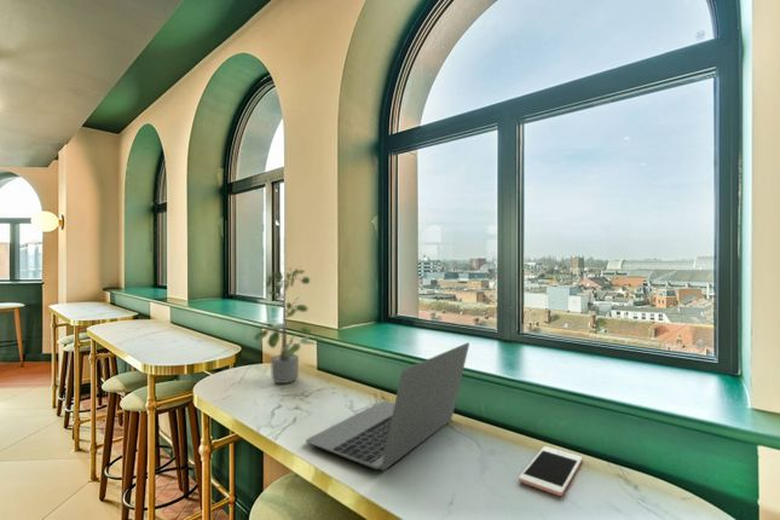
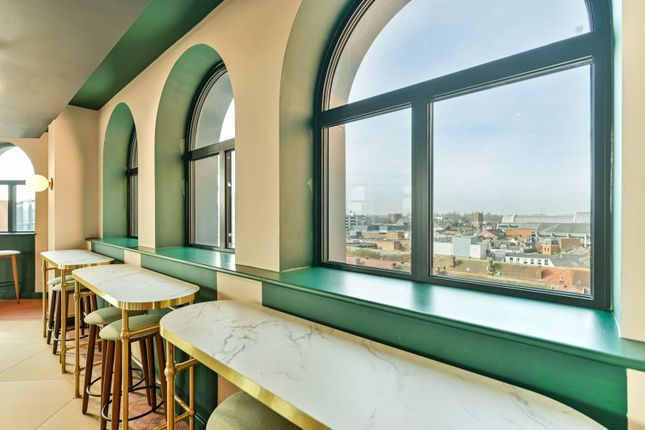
- potted plant [253,266,318,385]
- laptop [305,341,470,472]
- cell phone [518,445,584,497]
